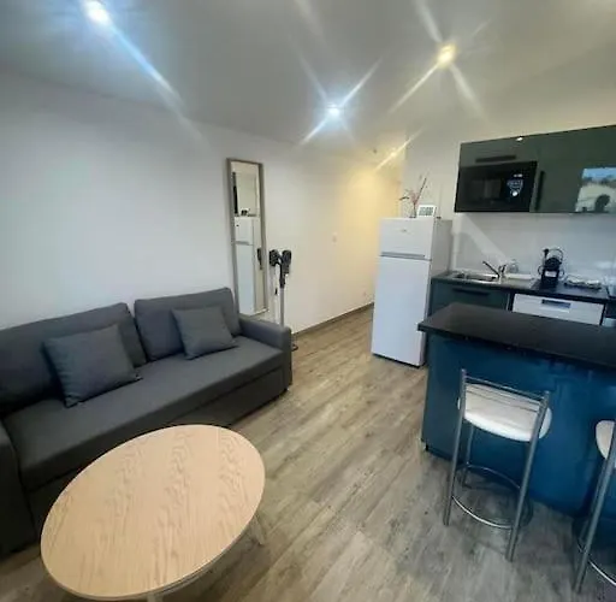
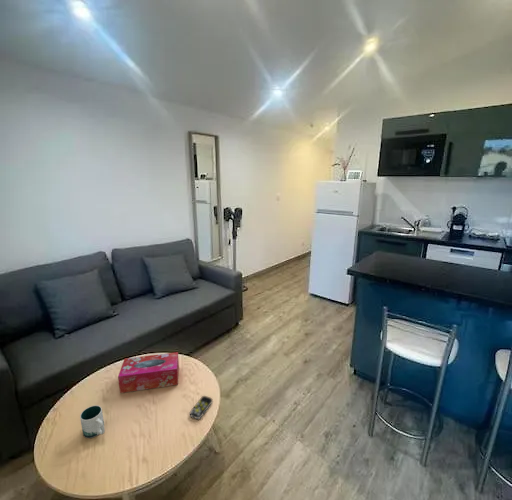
+ tissue box [117,351,180,394]
+ mug [79,404,106,439]
+ remote control [189,395,214,420]
